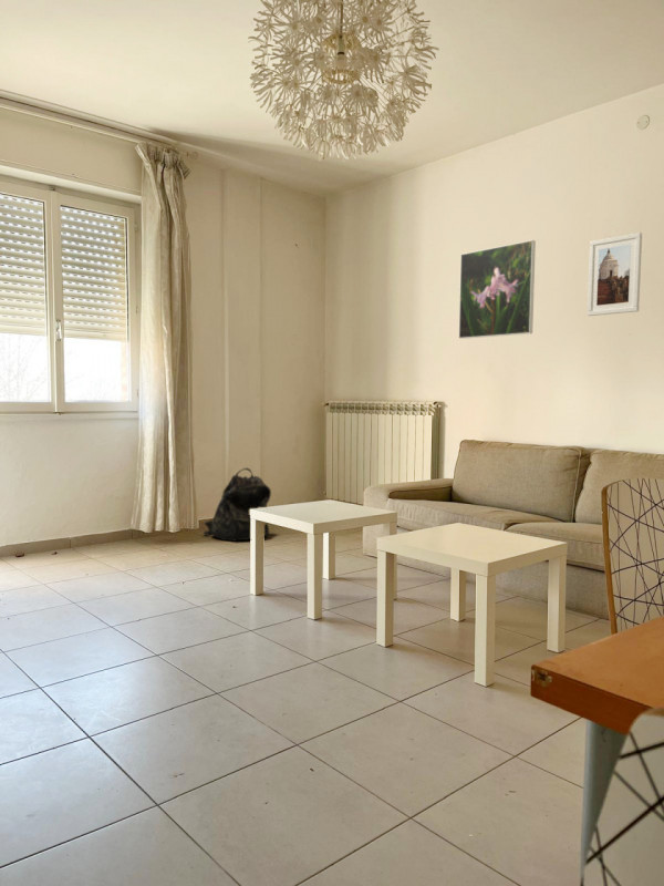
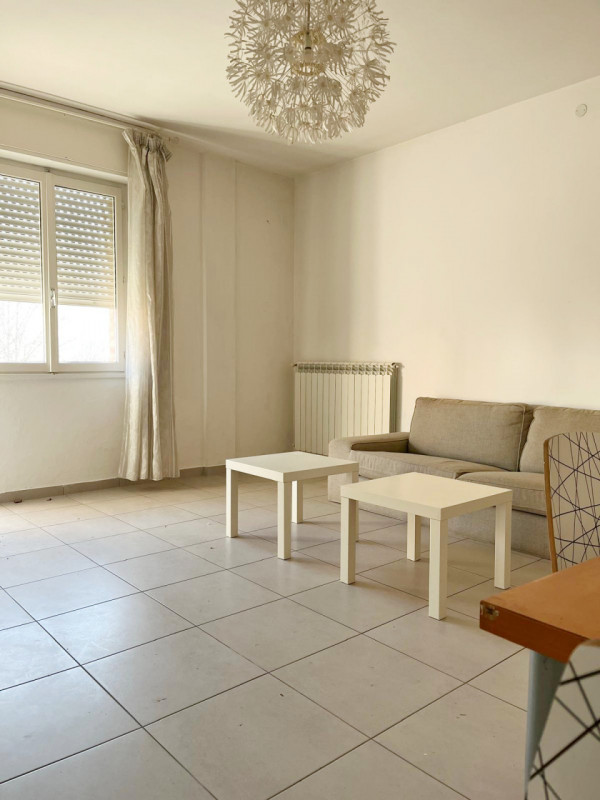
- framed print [458,239,537,340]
- backpack [203,466,272,543]
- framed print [587,231,643,317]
